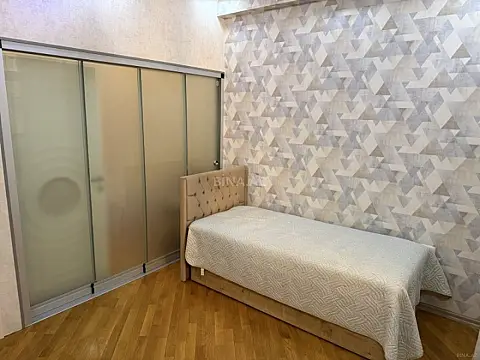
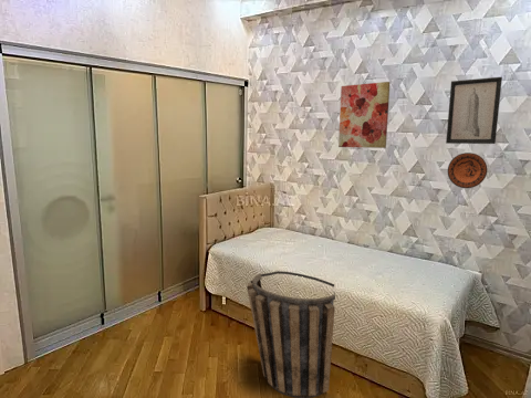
+ basket [246,270,336,398]
+ wall art [445,76,503,145]
+ decorative plate [447,151,488,189]
+ wall art [337,81,392,149]
